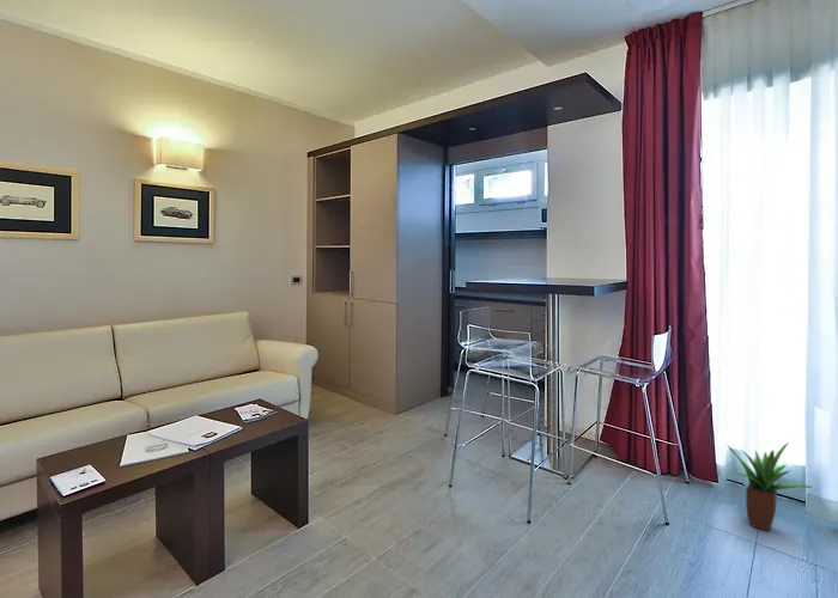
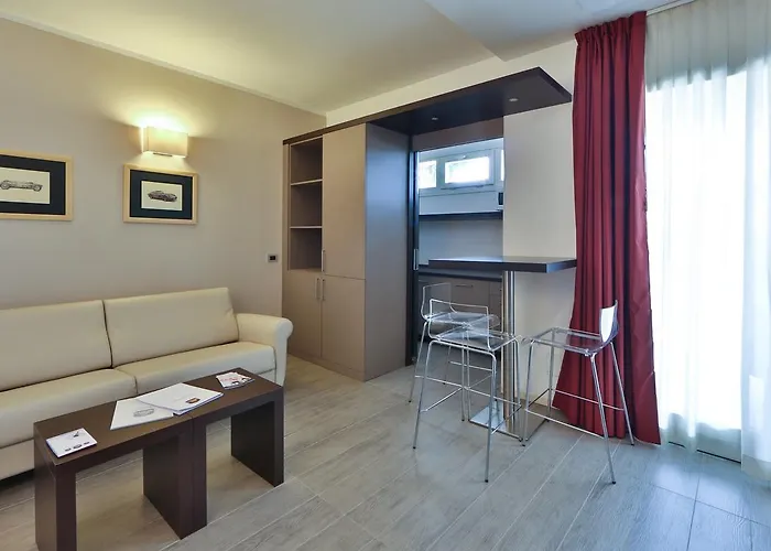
- potted plant [727,441,812,532]
